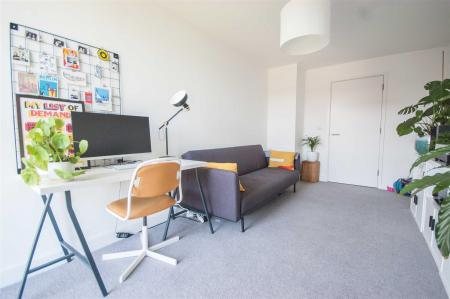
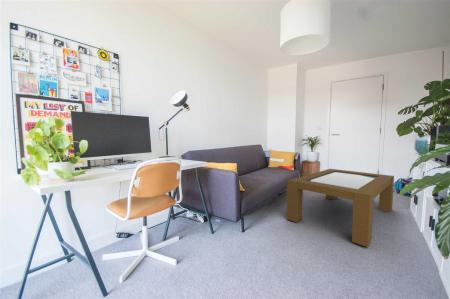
+ coffee table [286,168,395,248]
